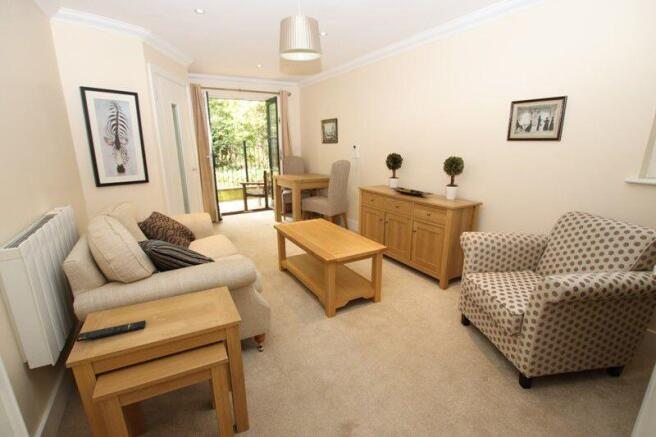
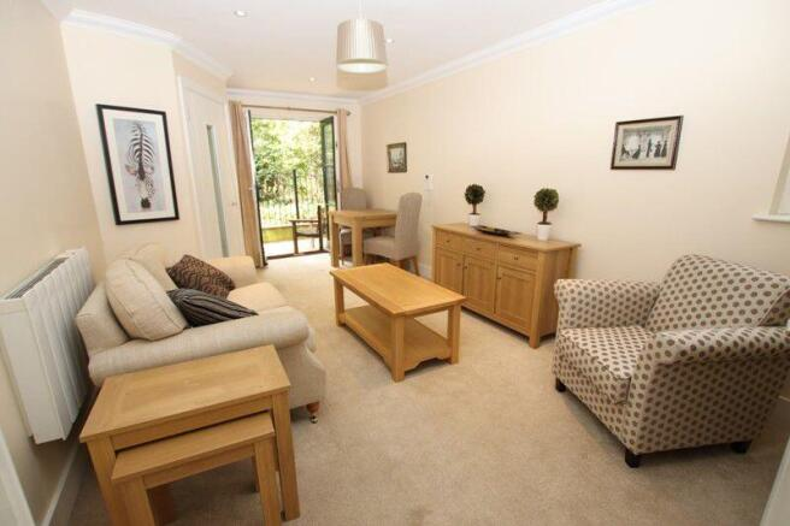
- remote control [75,319,147,343]
